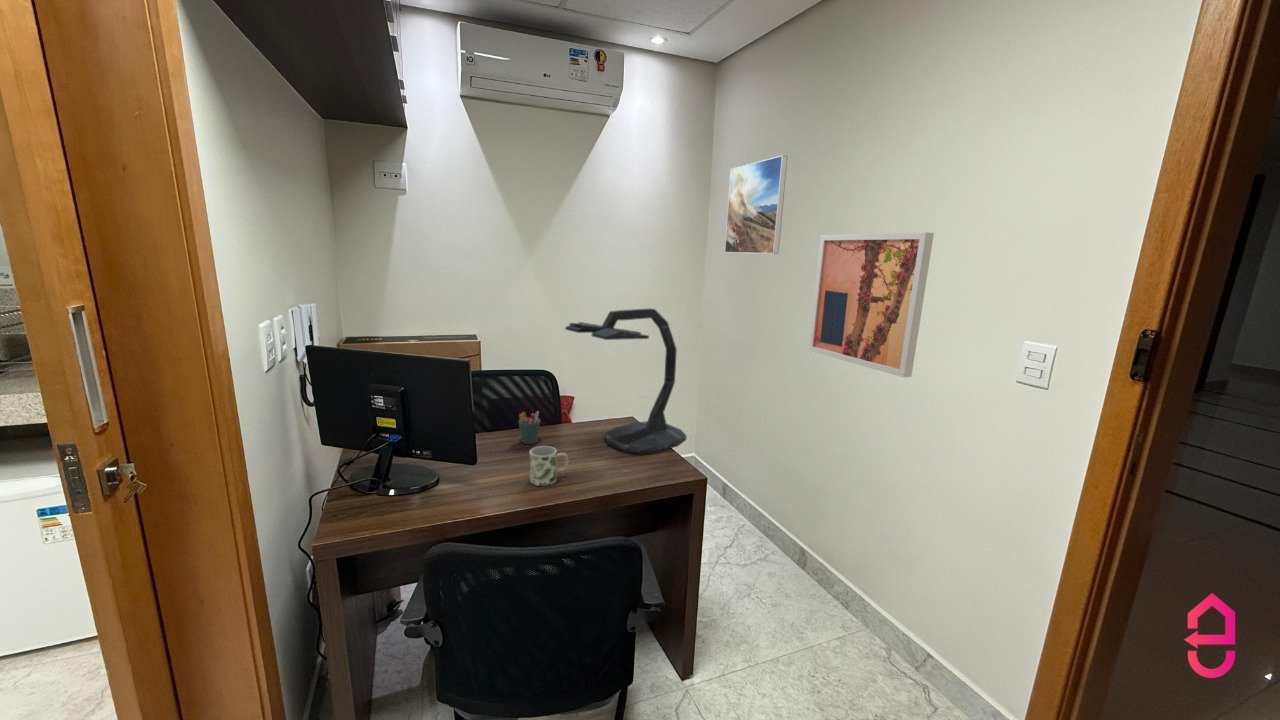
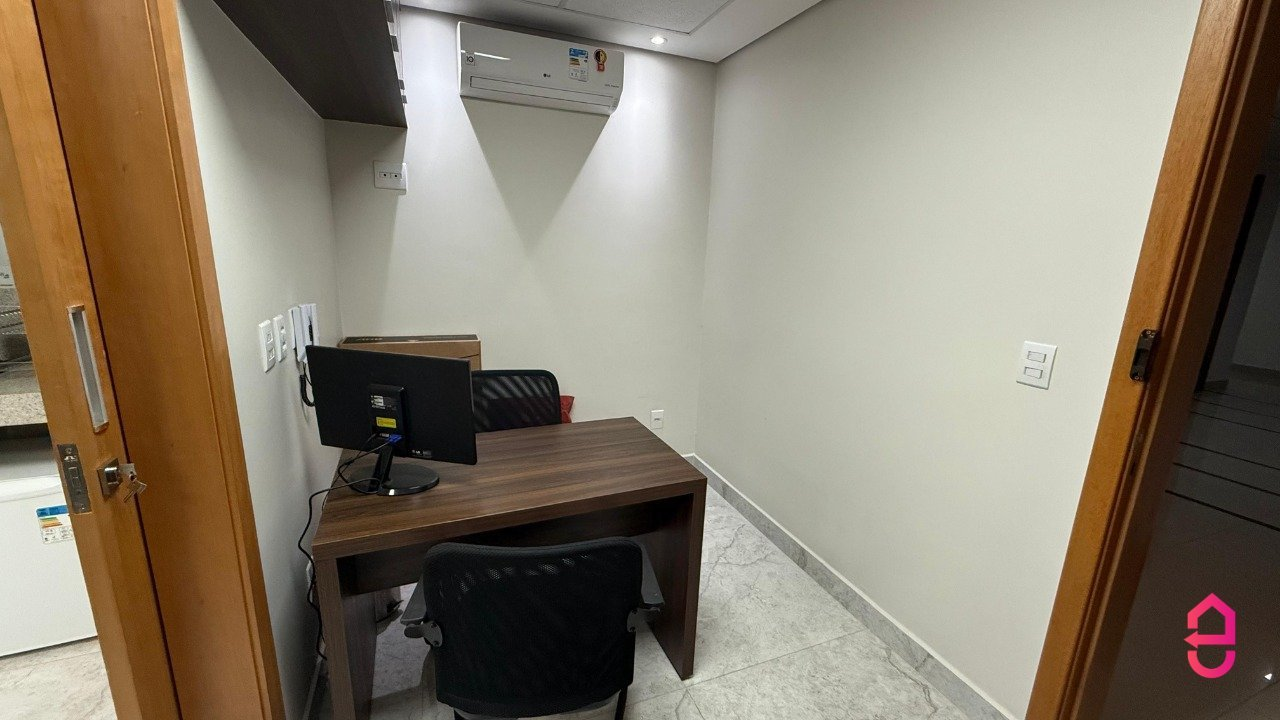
- wall art [808,231,935,378]
- pen holder [518,410,541,445]
- desk lamp [564,307,688,456]
- mug [528,445,569,487]
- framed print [724,154,789,255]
